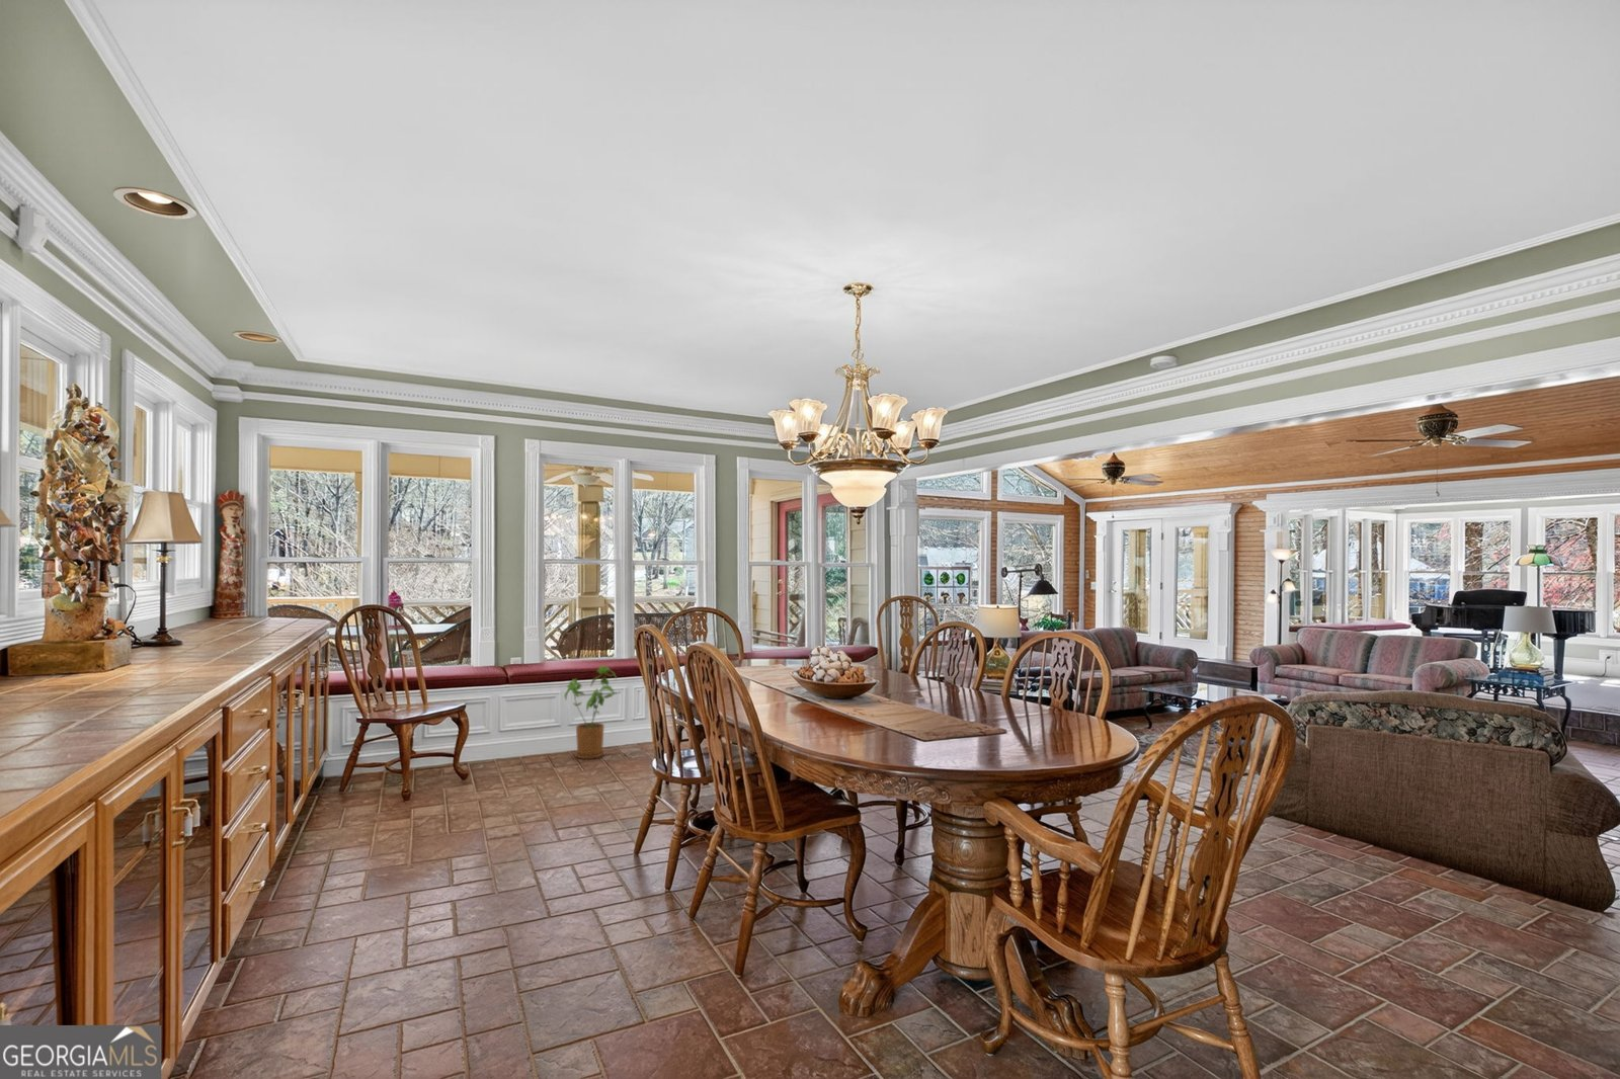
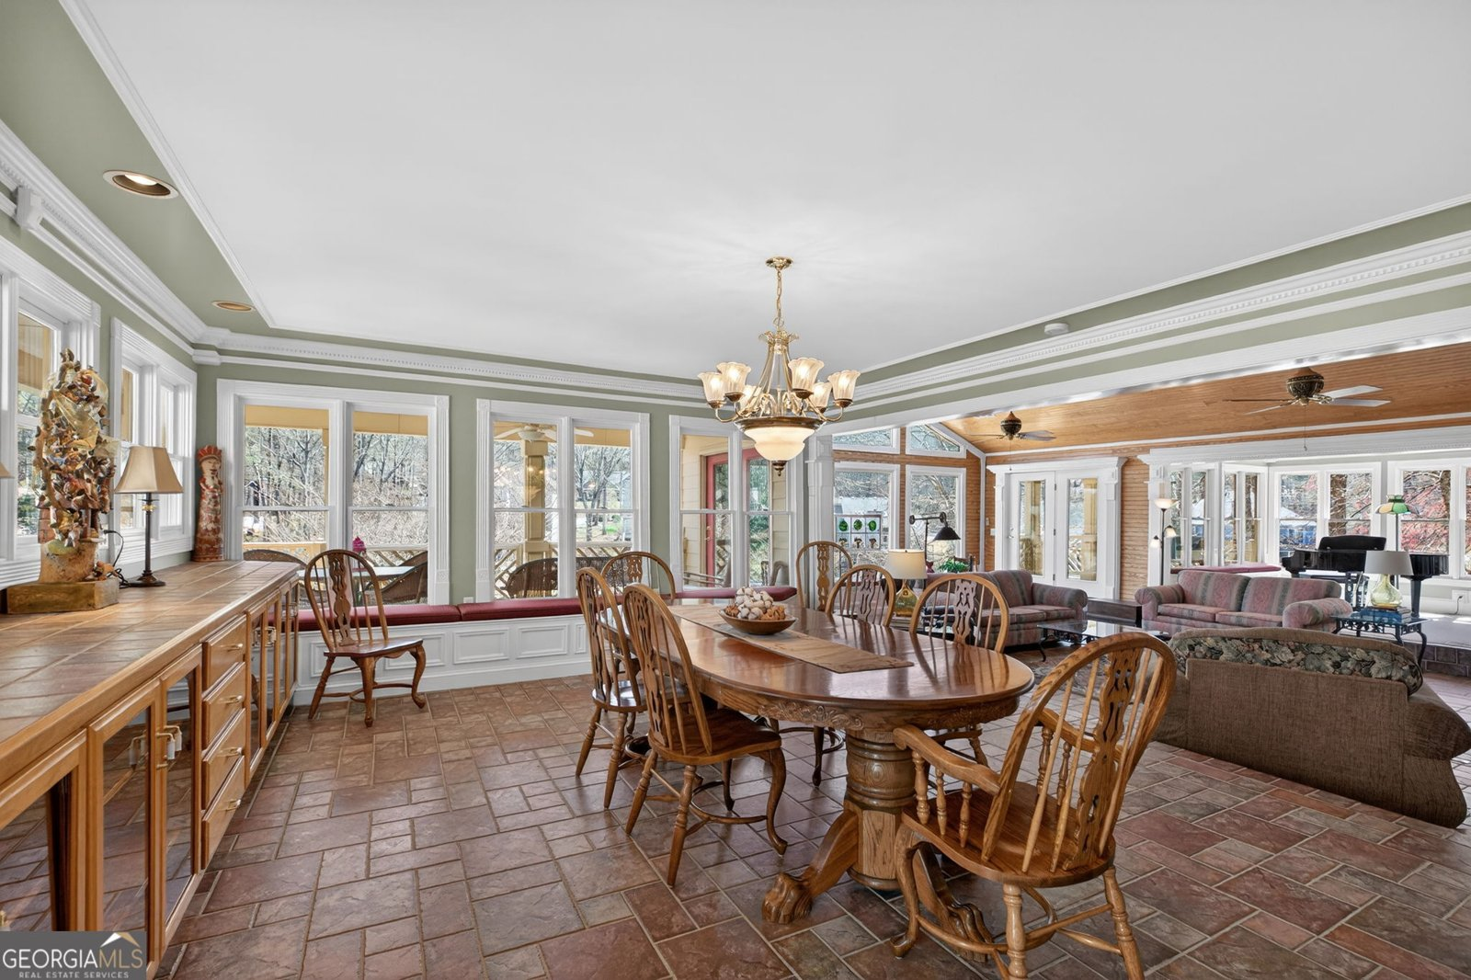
- house plant [564,665,618,760]
